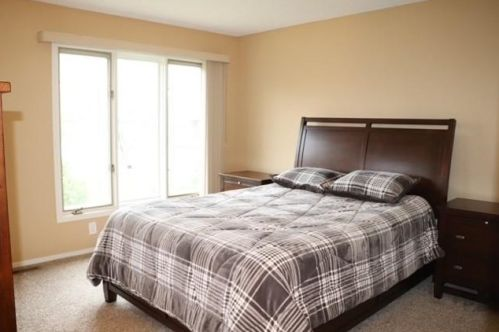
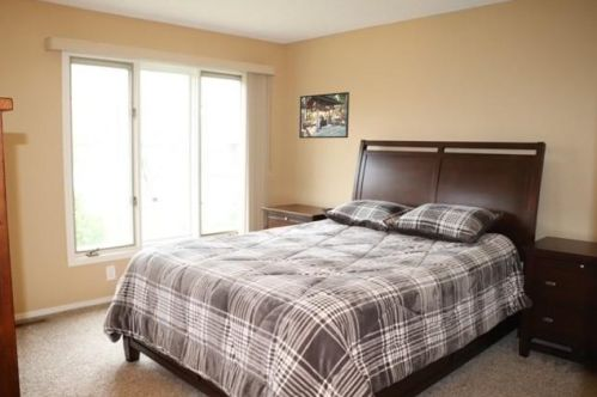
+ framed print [298,91,351,139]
